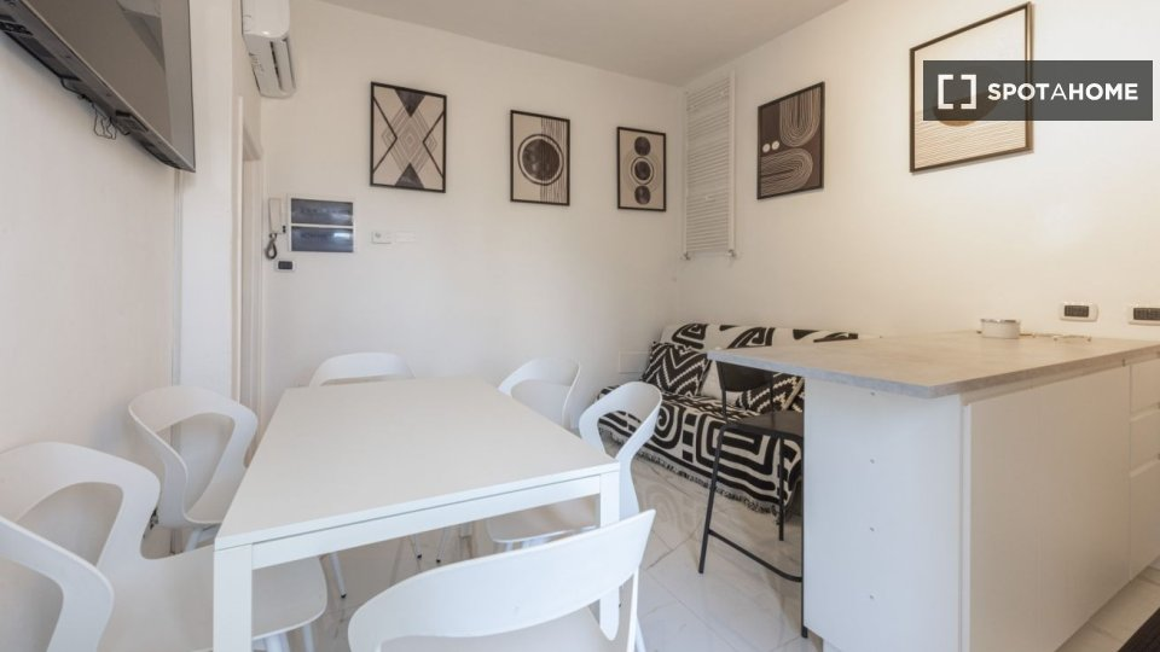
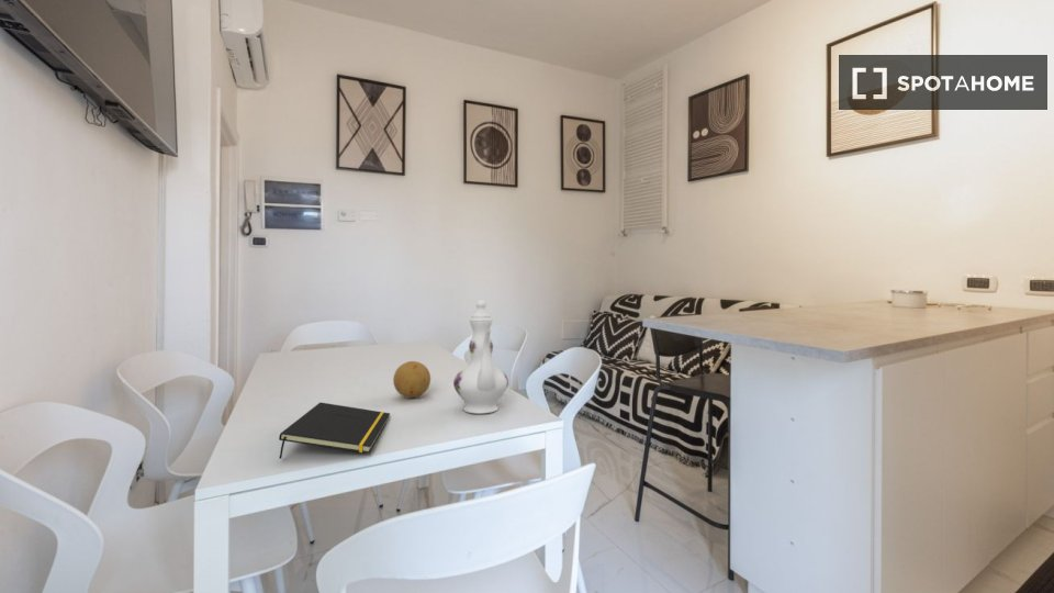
+ notepad [278,402,391,460]
+ fruit [392,360,431,399]
+ chinaware [452,299,509,415]
